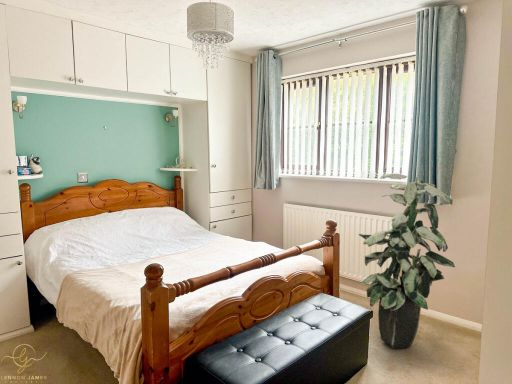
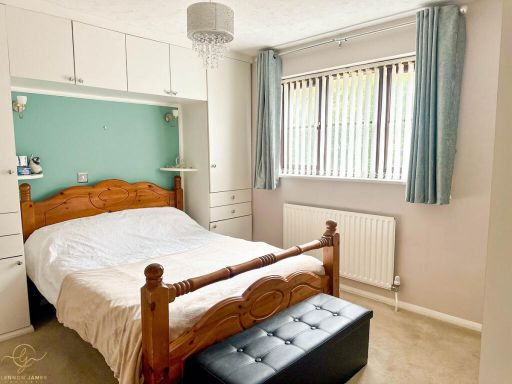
- indoor plant [358,173,456,349]
